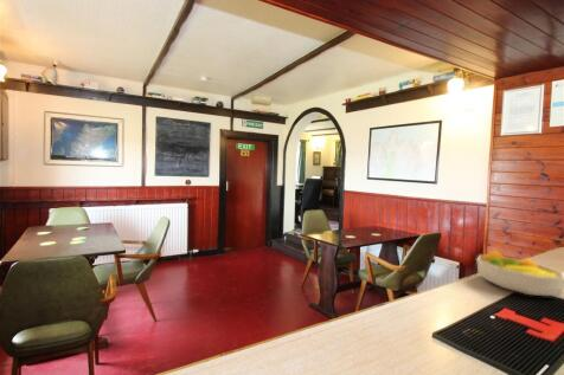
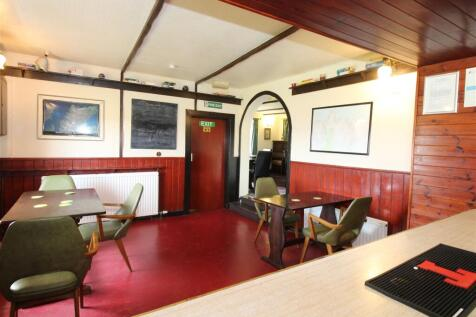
- fruit bowl [475,248,564,297]
